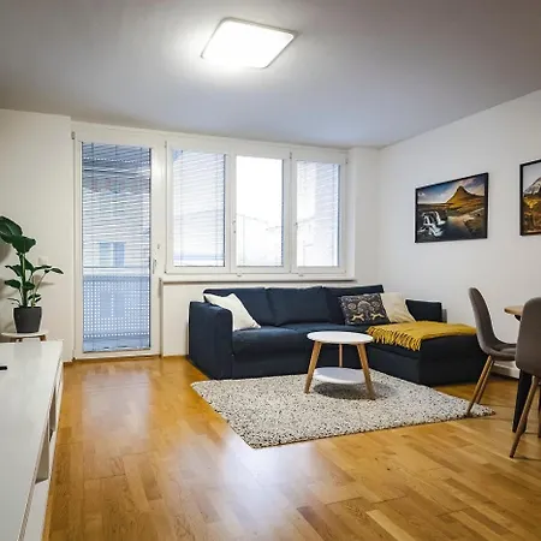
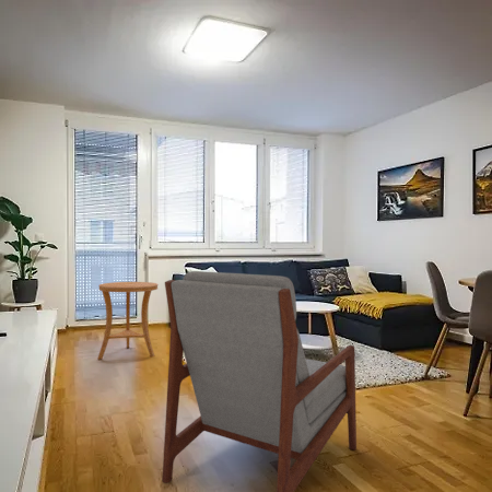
+ armchair [161,270,358,492]
+ side table [96,281,159,361]
